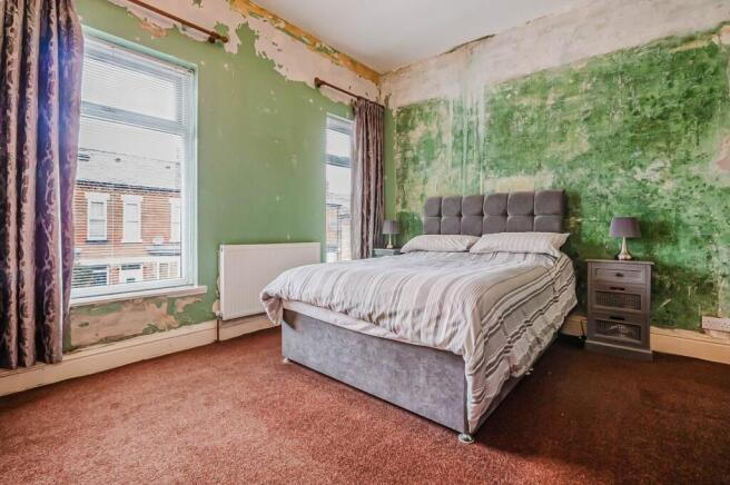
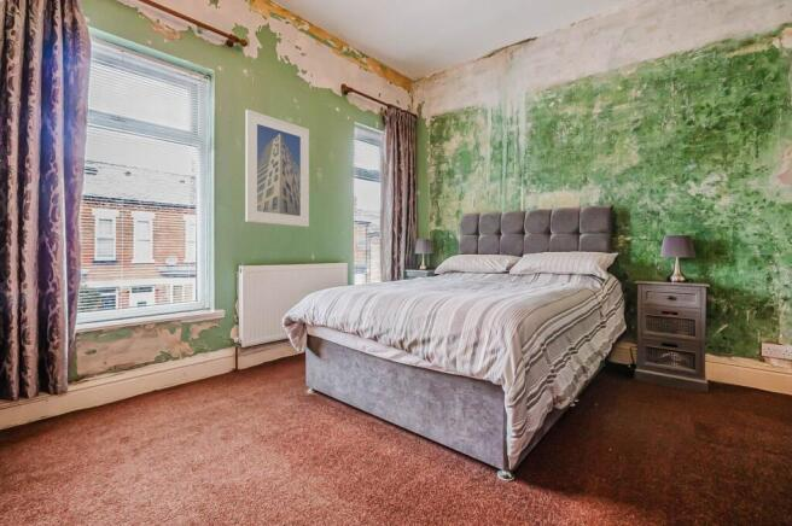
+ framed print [244,109,310,228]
